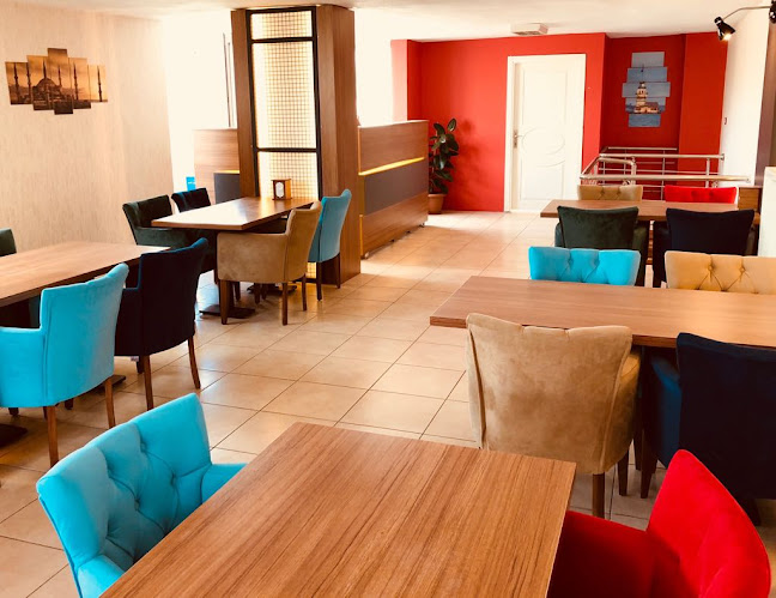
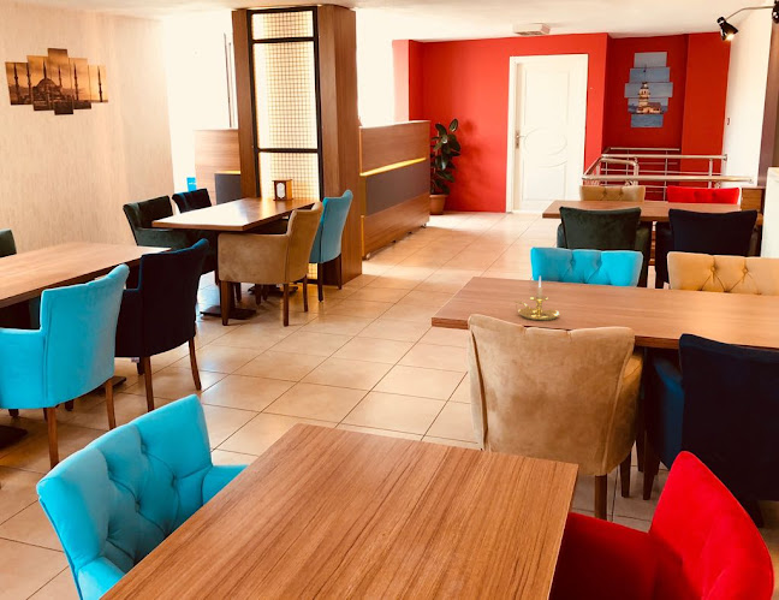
+ candle holder [515,275,561,321]
